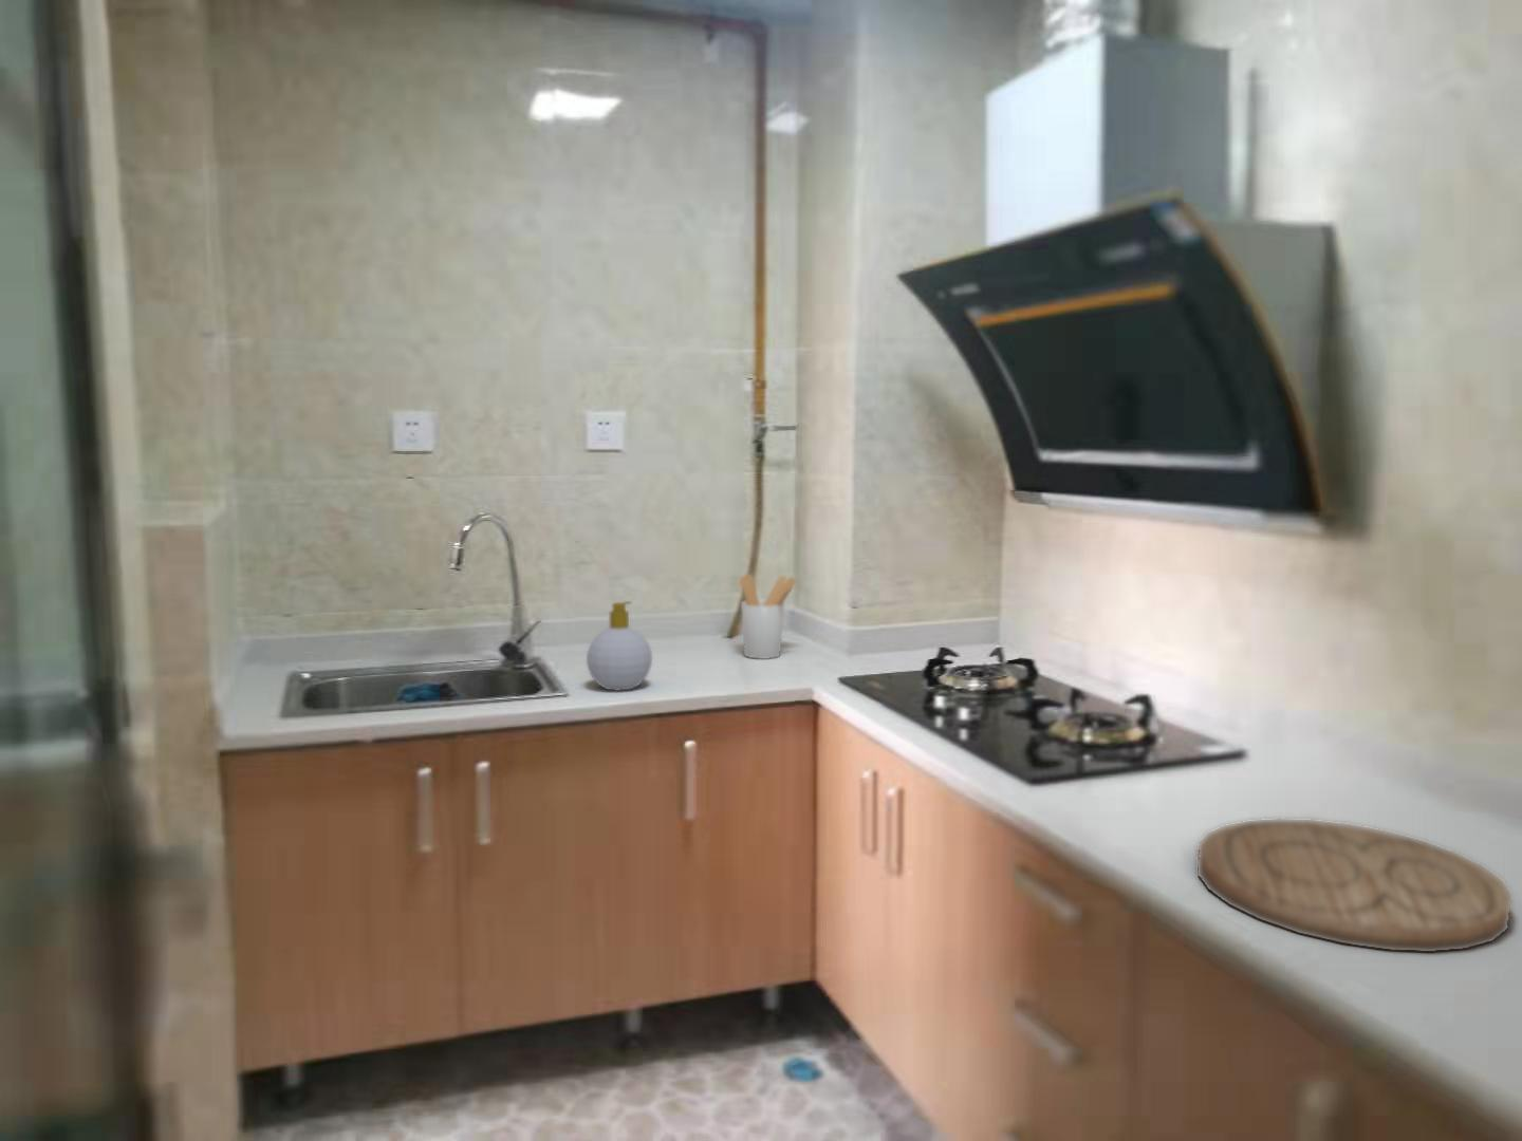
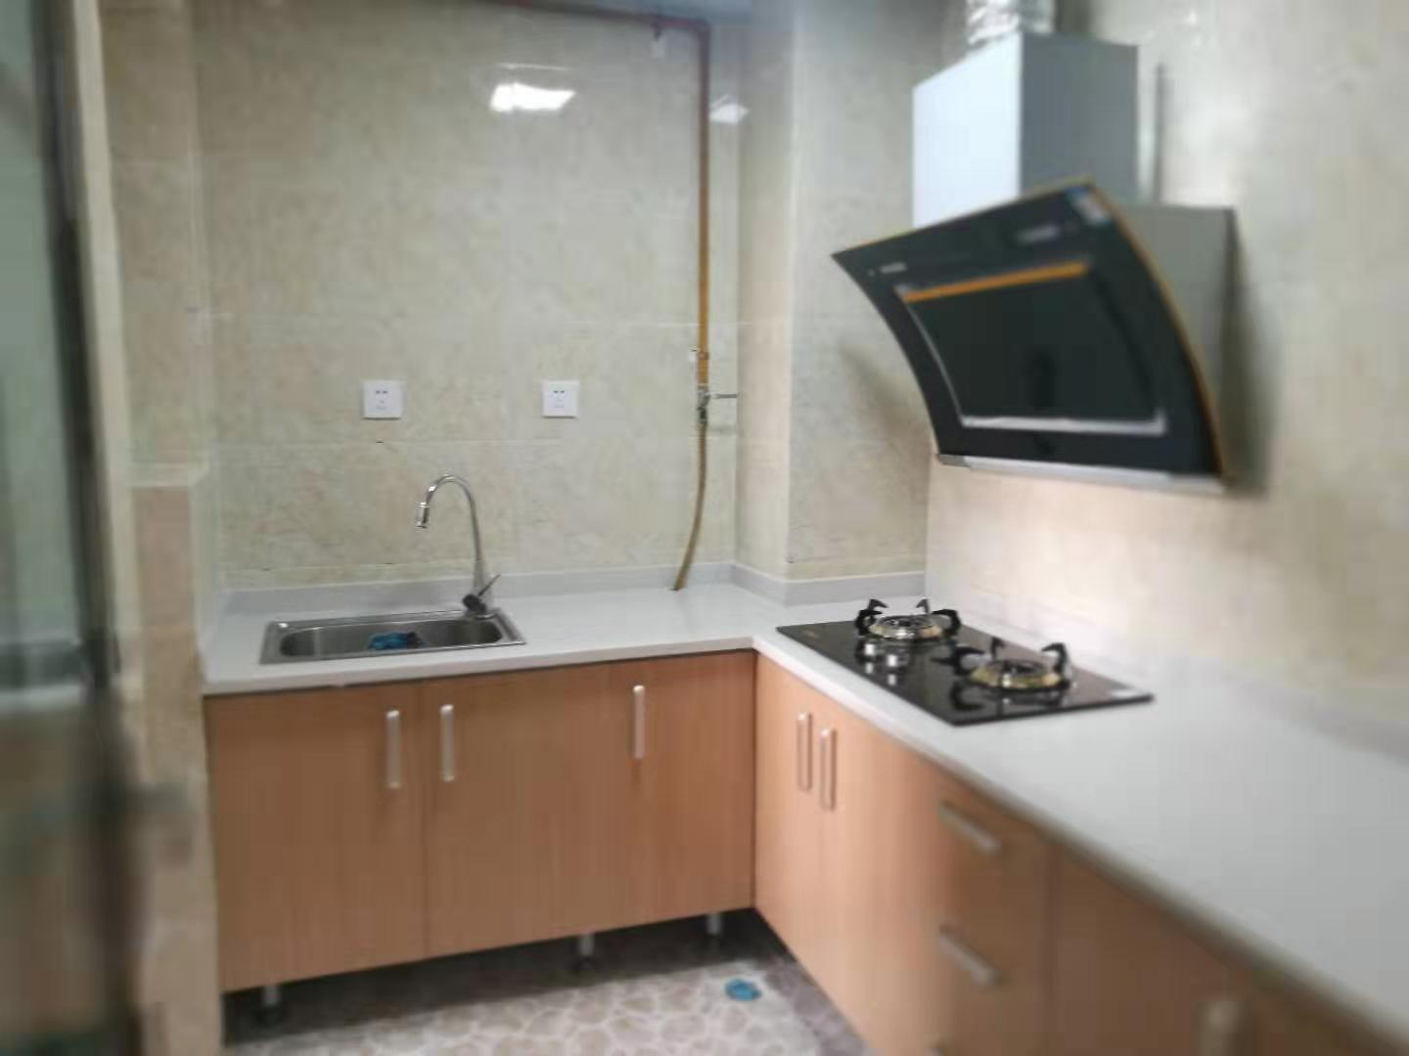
- cutting board [1196,817,1512,953]
- soap bottle [586,600,653,692]
- utensil holder [738,573,799,660]
